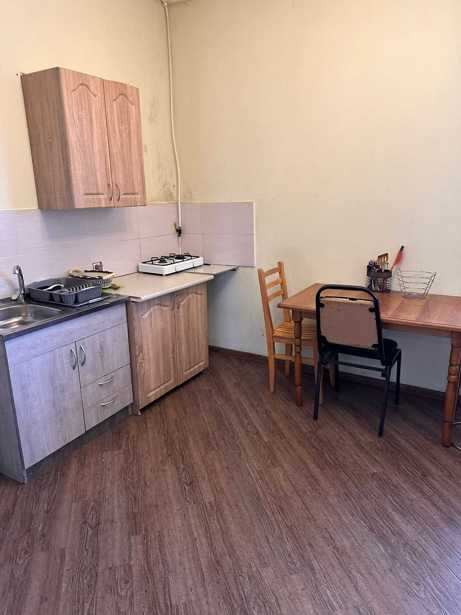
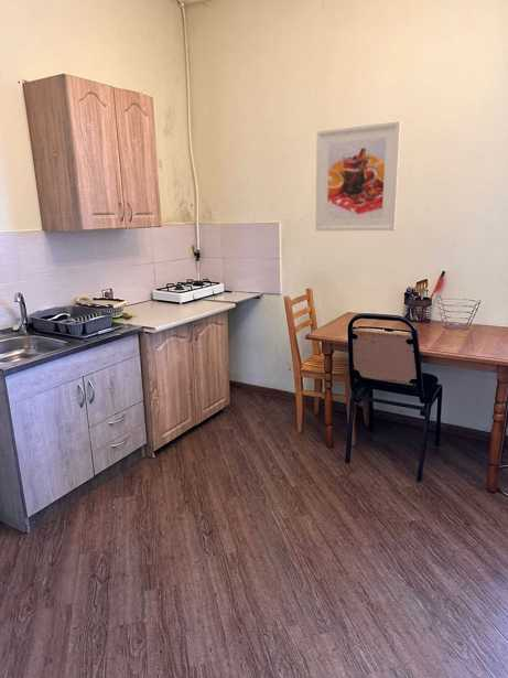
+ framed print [314,120,402,232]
